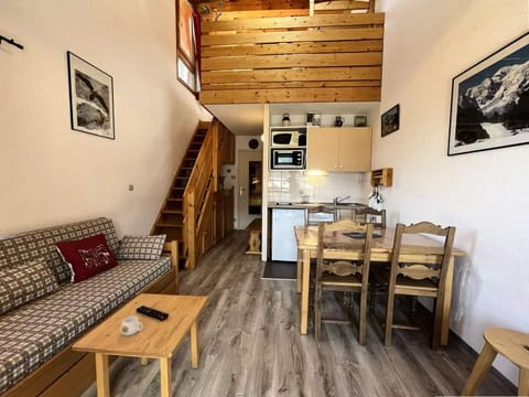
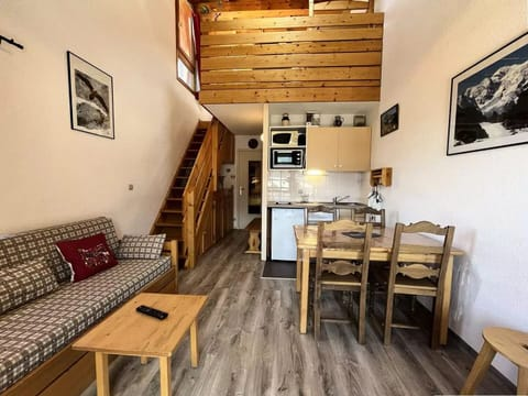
- mug [119,315,144,336]
